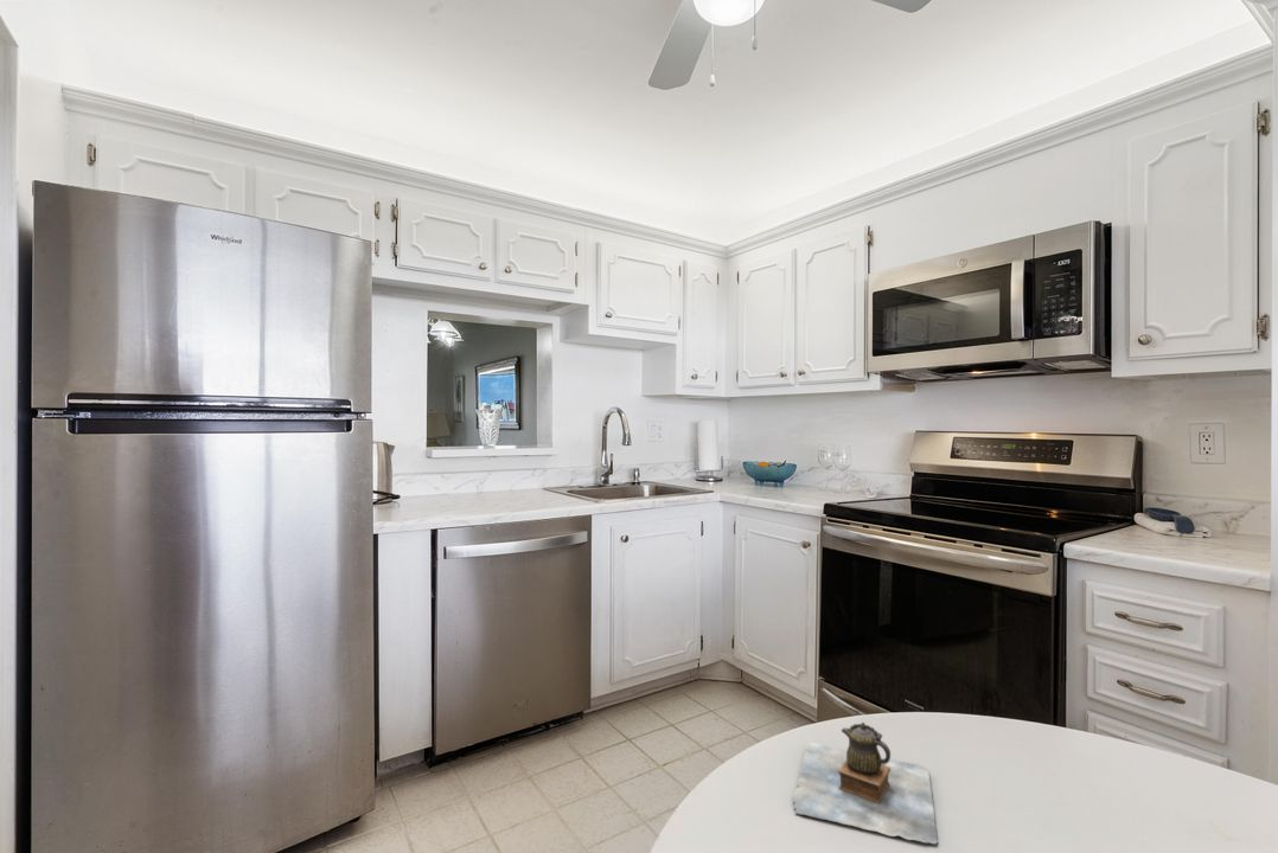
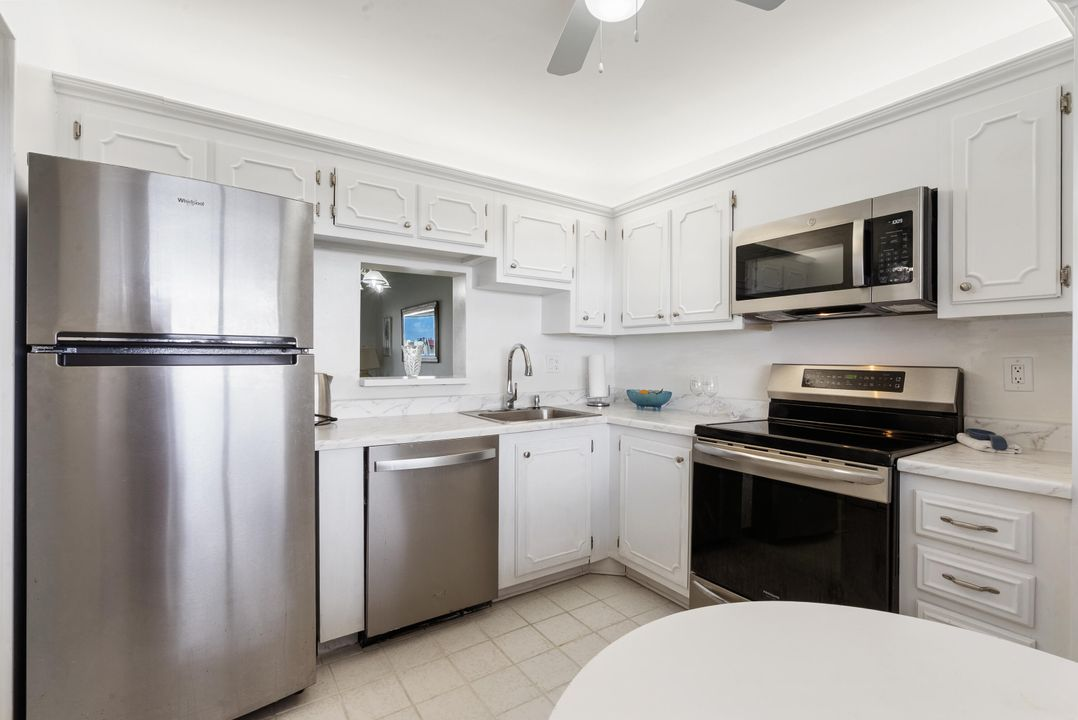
- teapot [792,721,939,845]
